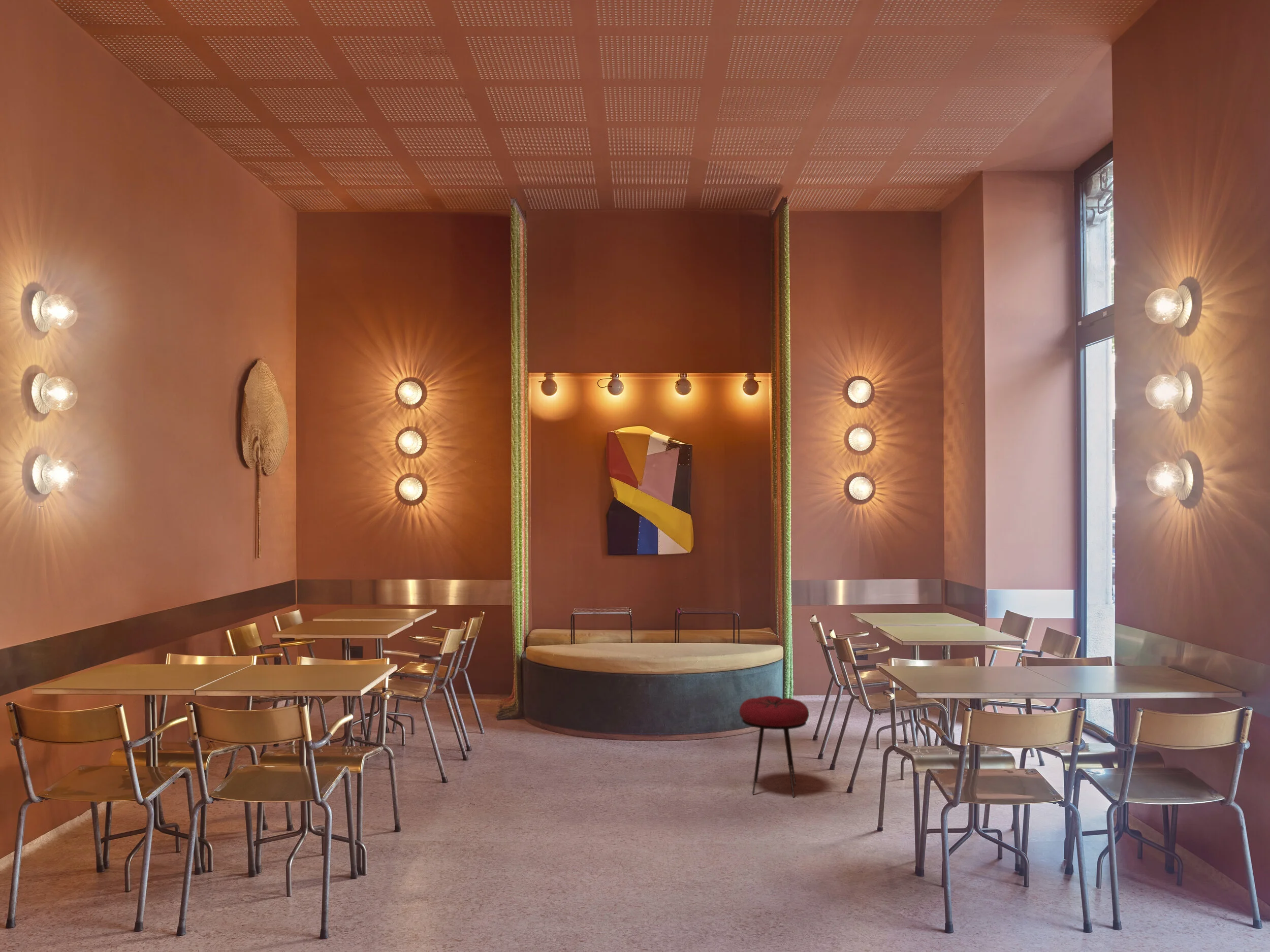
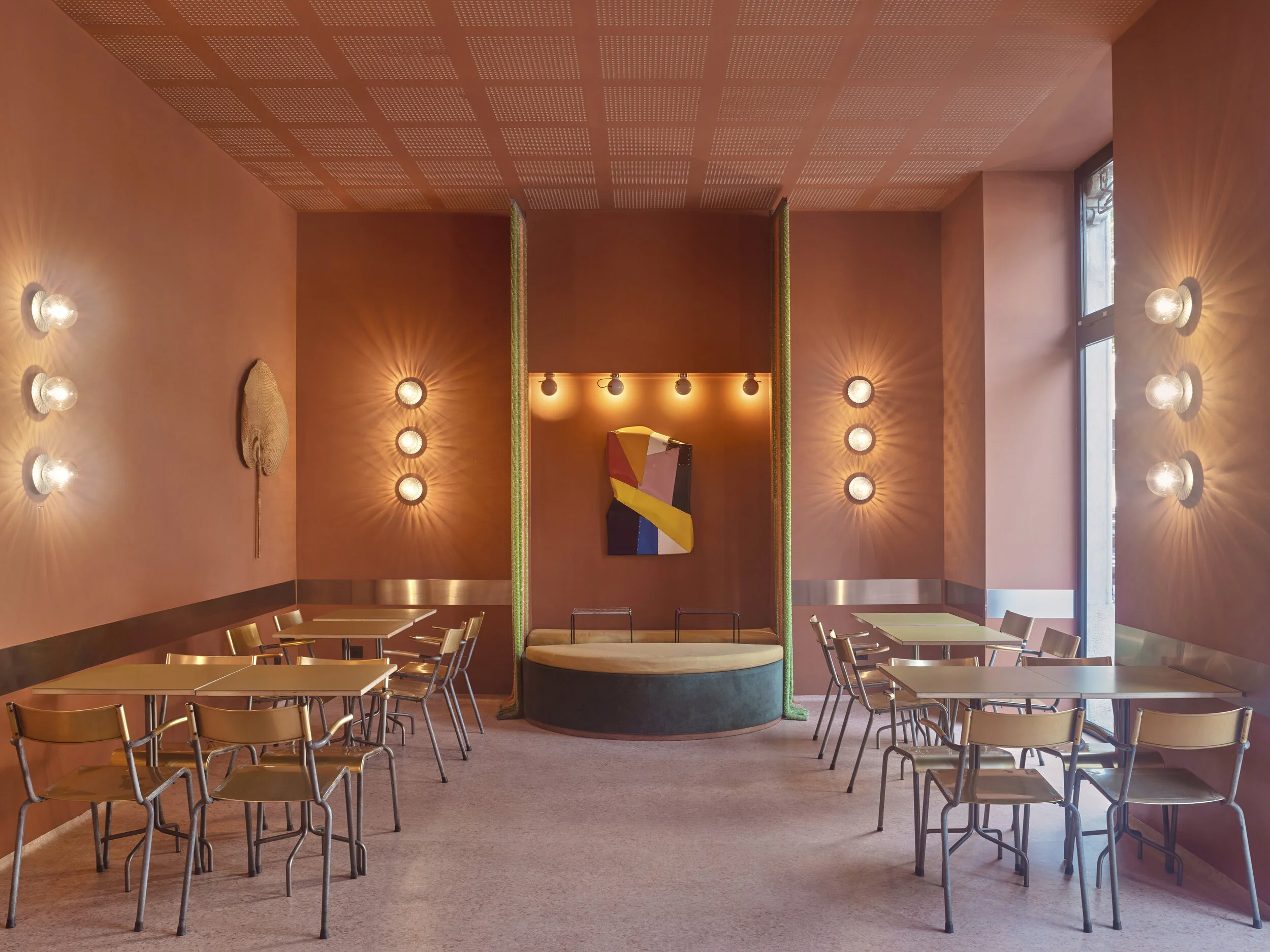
- stool [739,695,810,798]
